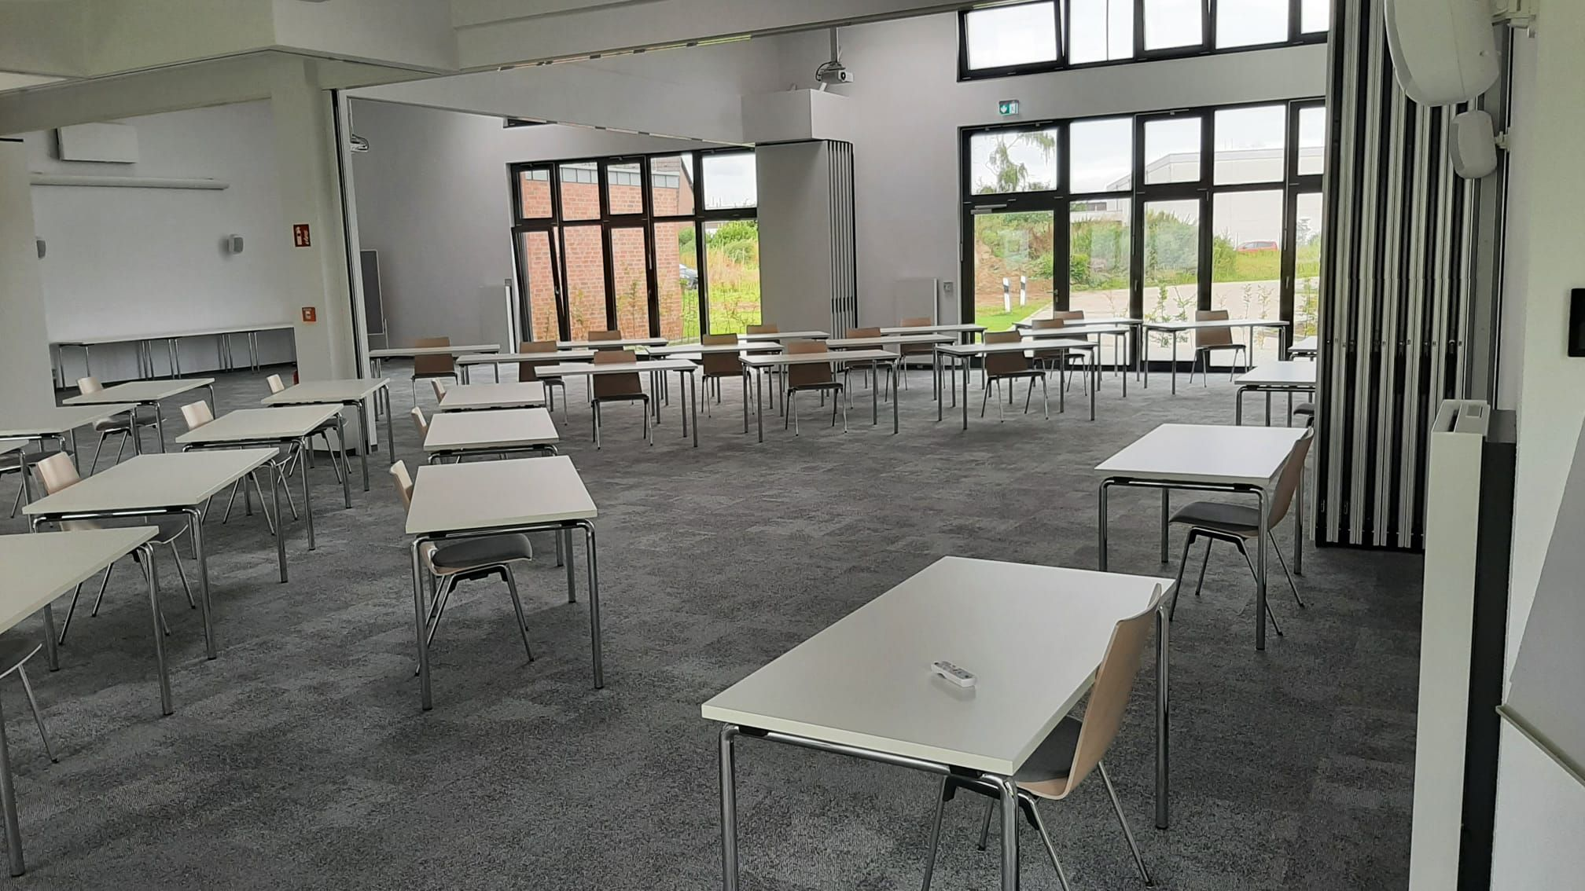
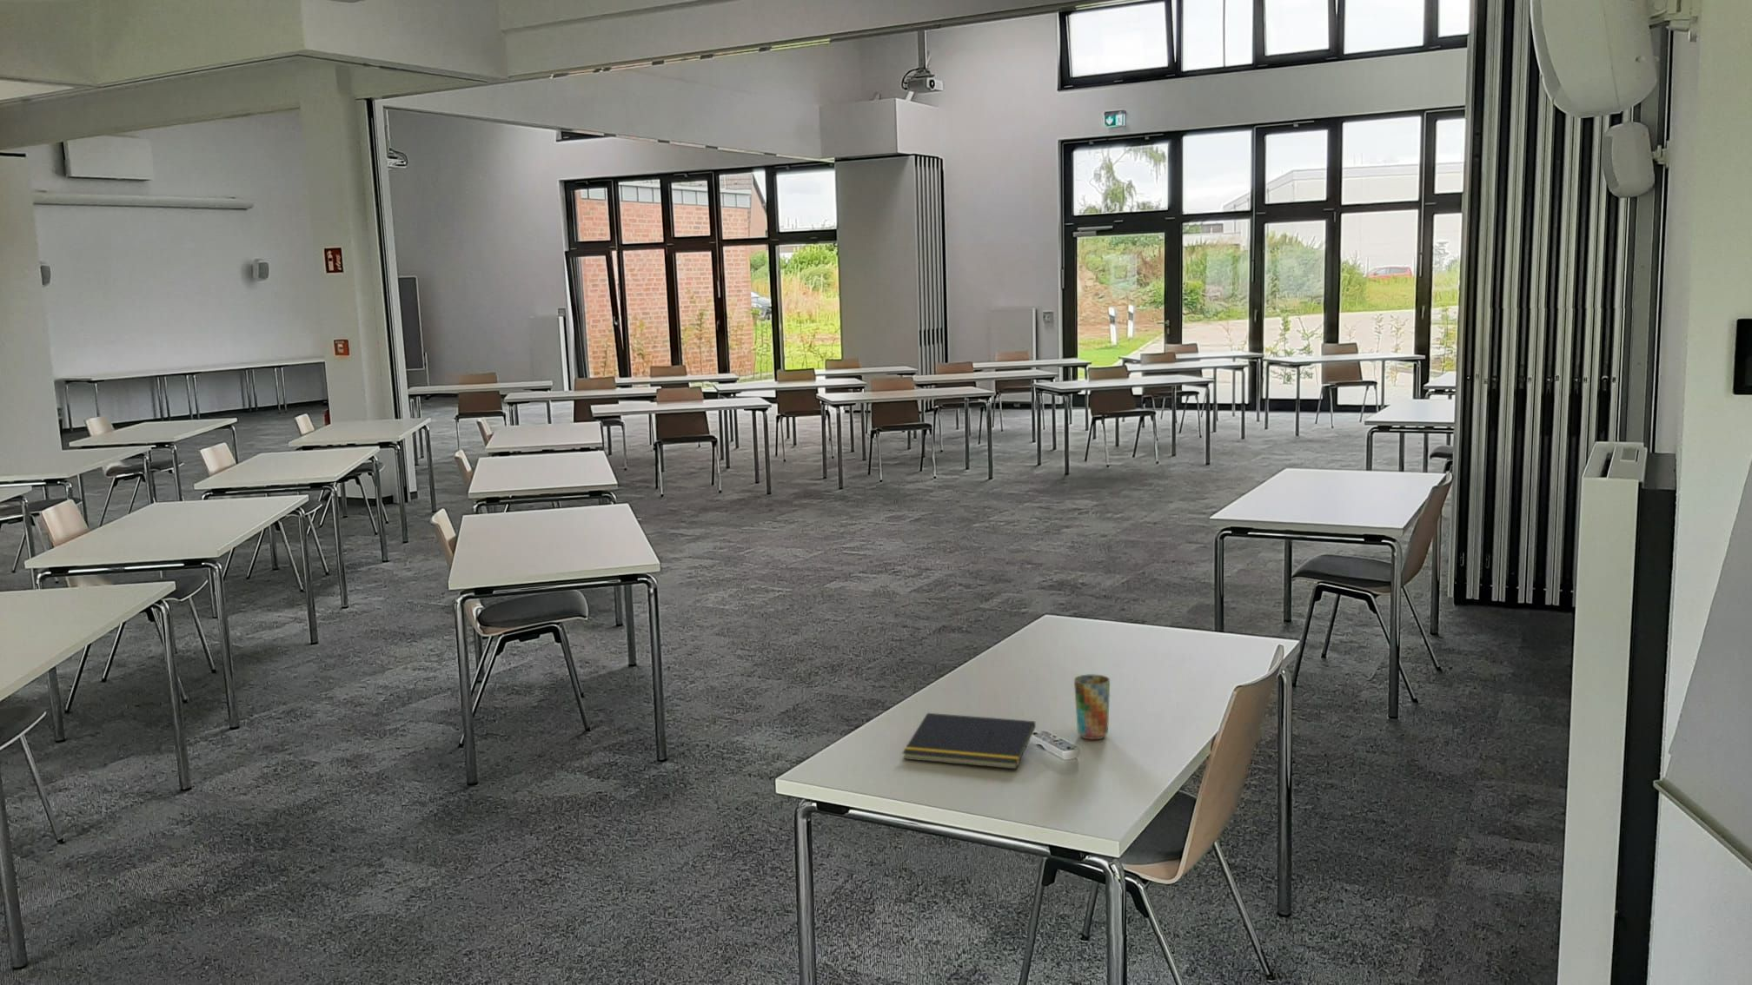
+ notepad [902,712,1037,770]
+ cup [1073,674,1111,740]
